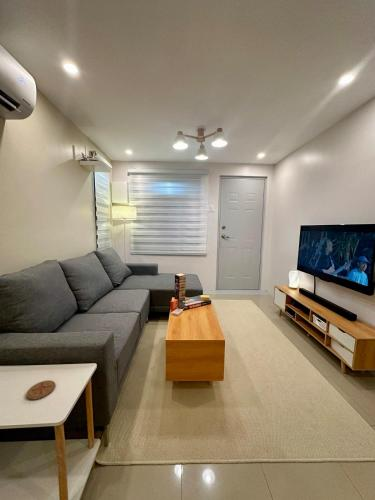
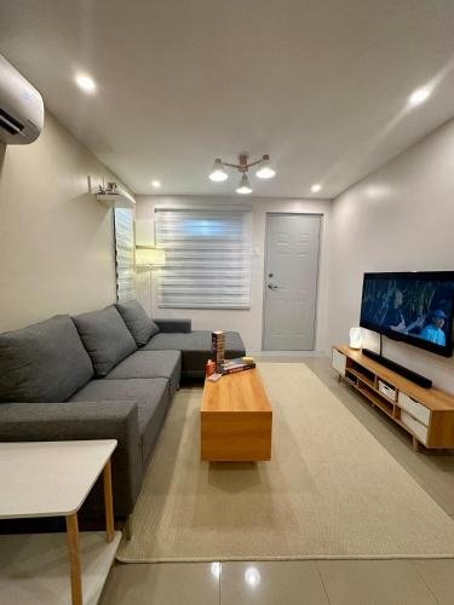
- coaster [25,379,57,401]
